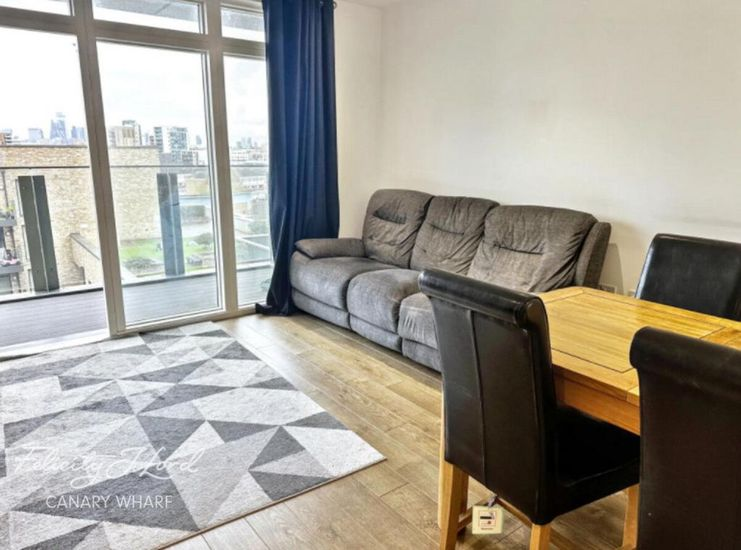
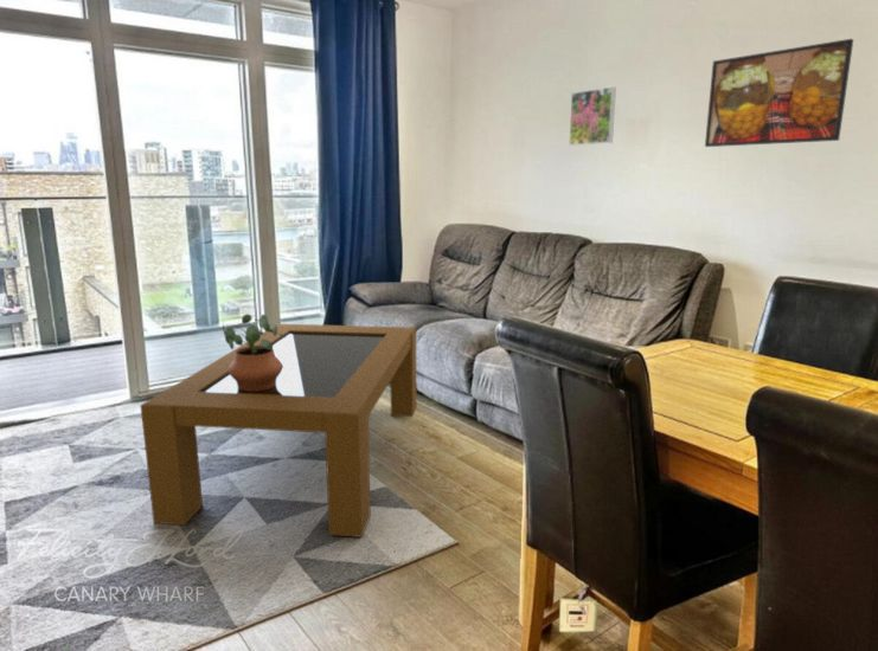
+ coffee table [139,322,418,539]
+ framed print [704,38,854,148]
+ potted plant [222,312,287,392]
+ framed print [568,85,617,147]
